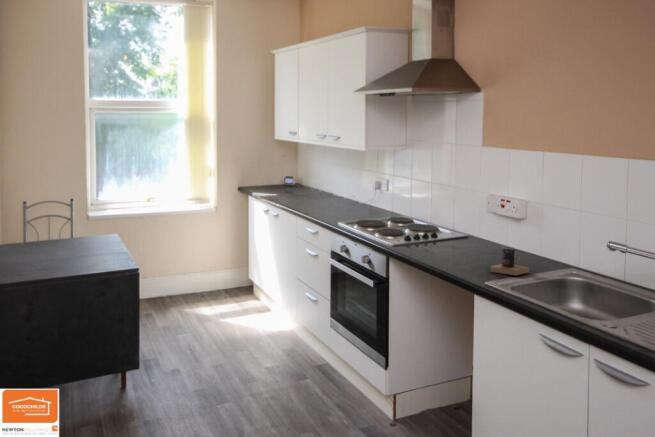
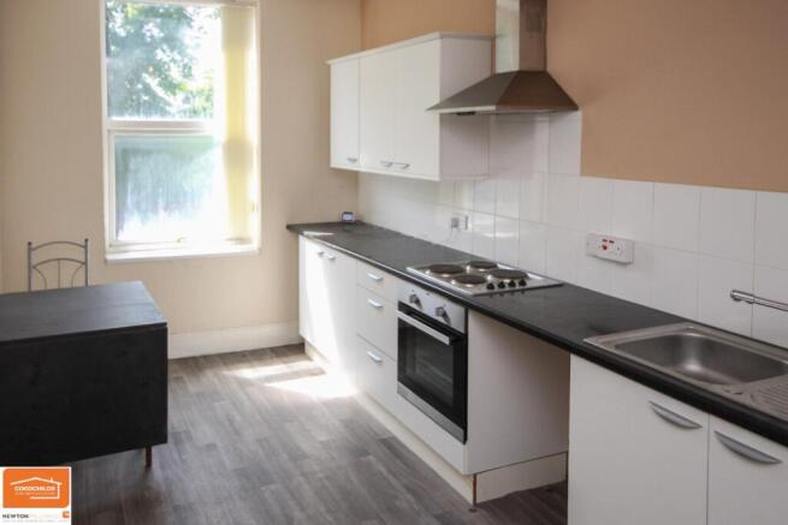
- mug [489,246,530,276]
